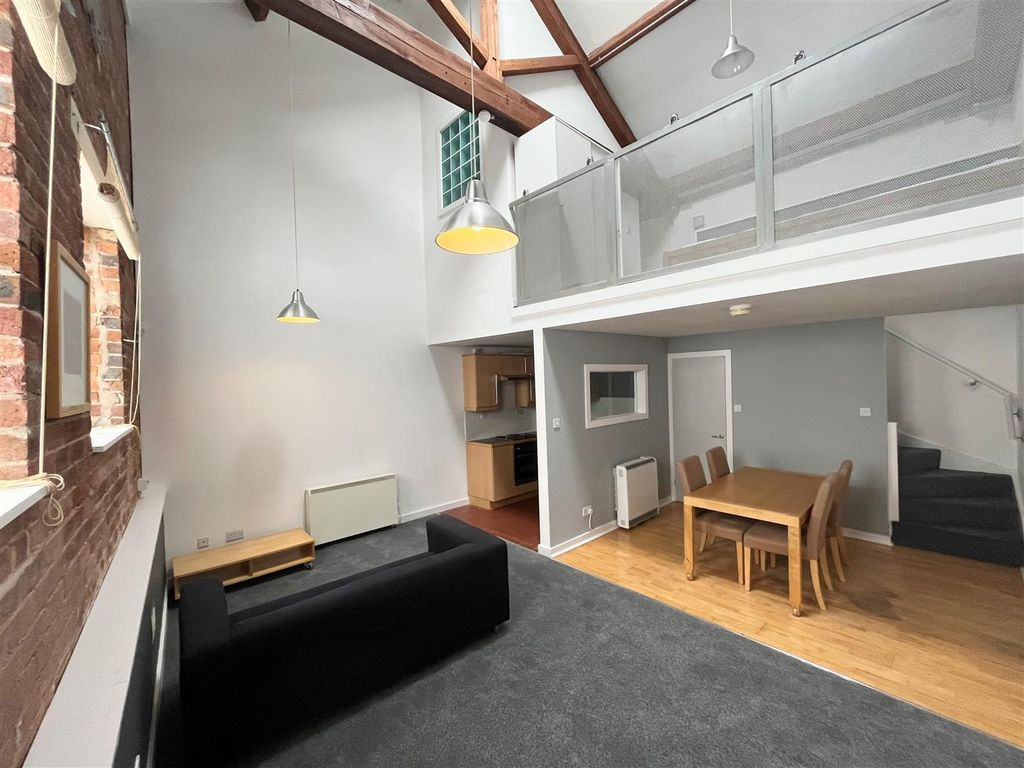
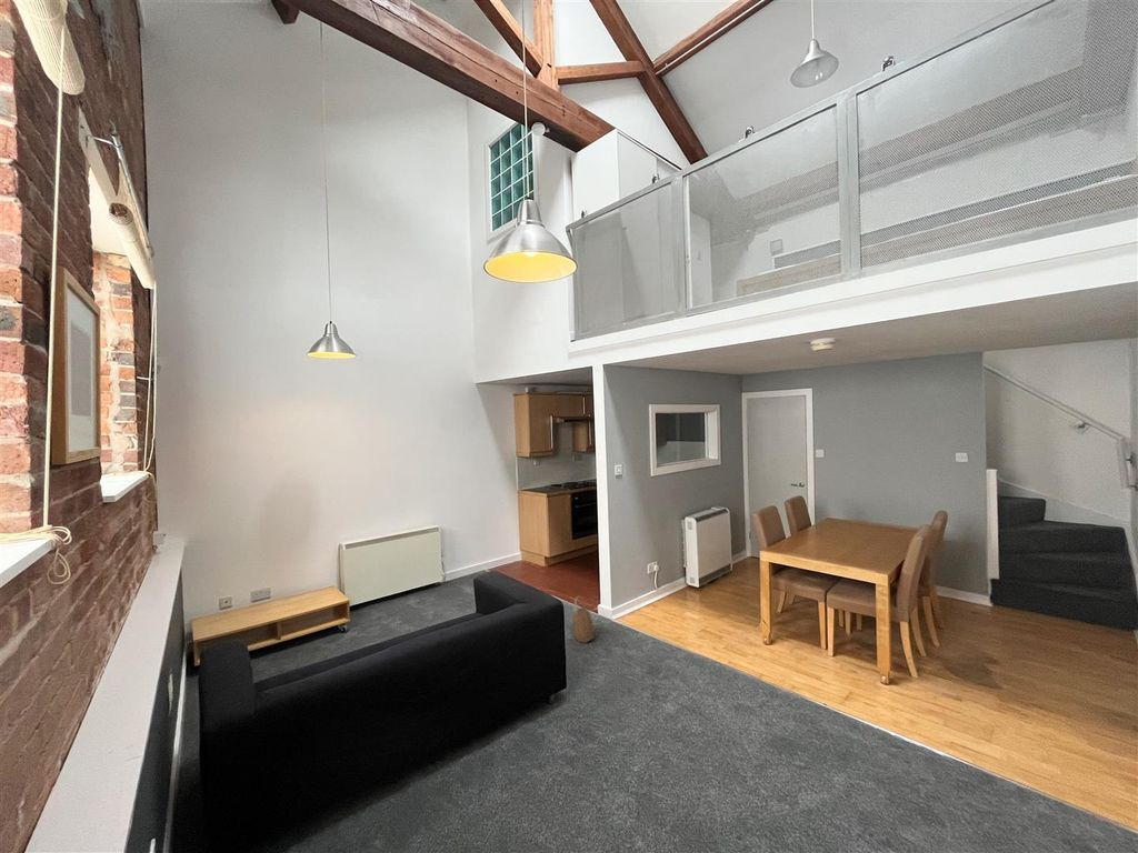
+ basket [571,595,596,643]
